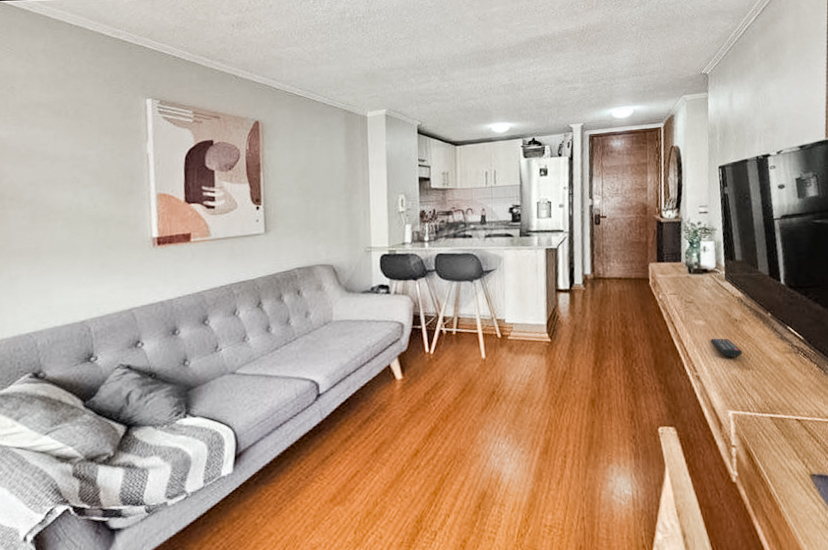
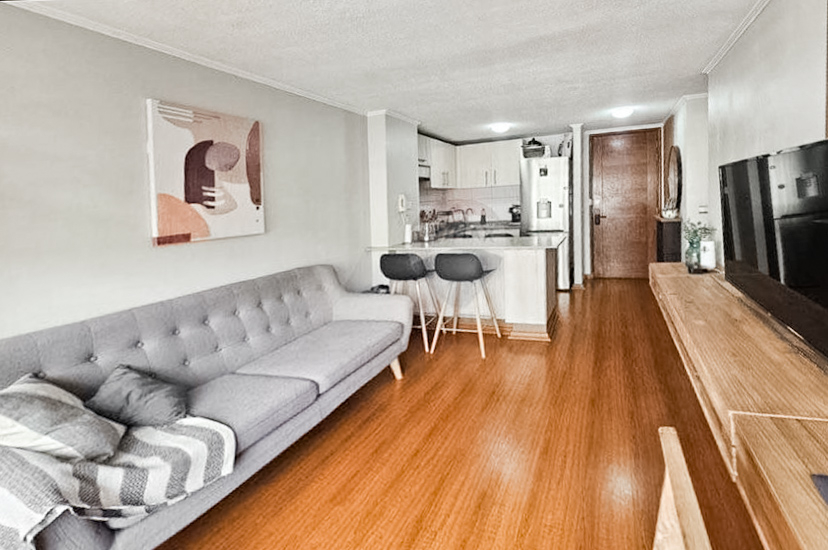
- remote control [710,338,743,358]
